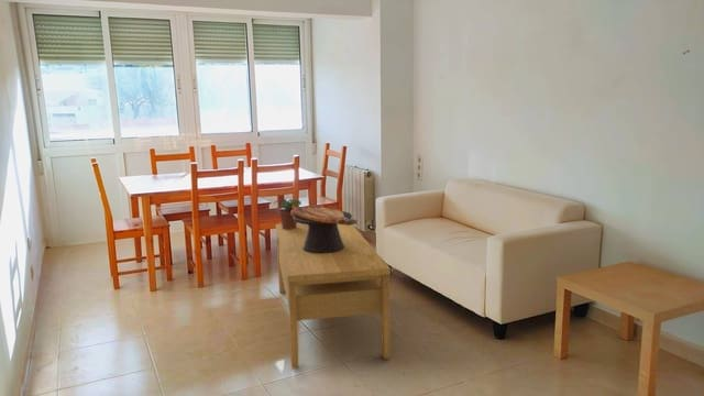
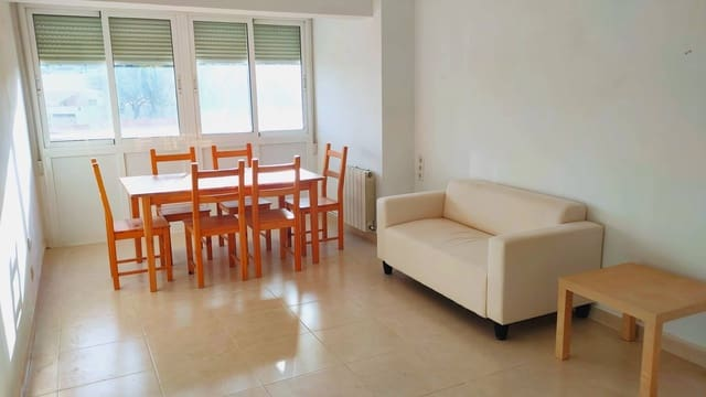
- coffee table [275,222,392,371]
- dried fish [292,204,359,254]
- potted plant [272,198,302,230]
